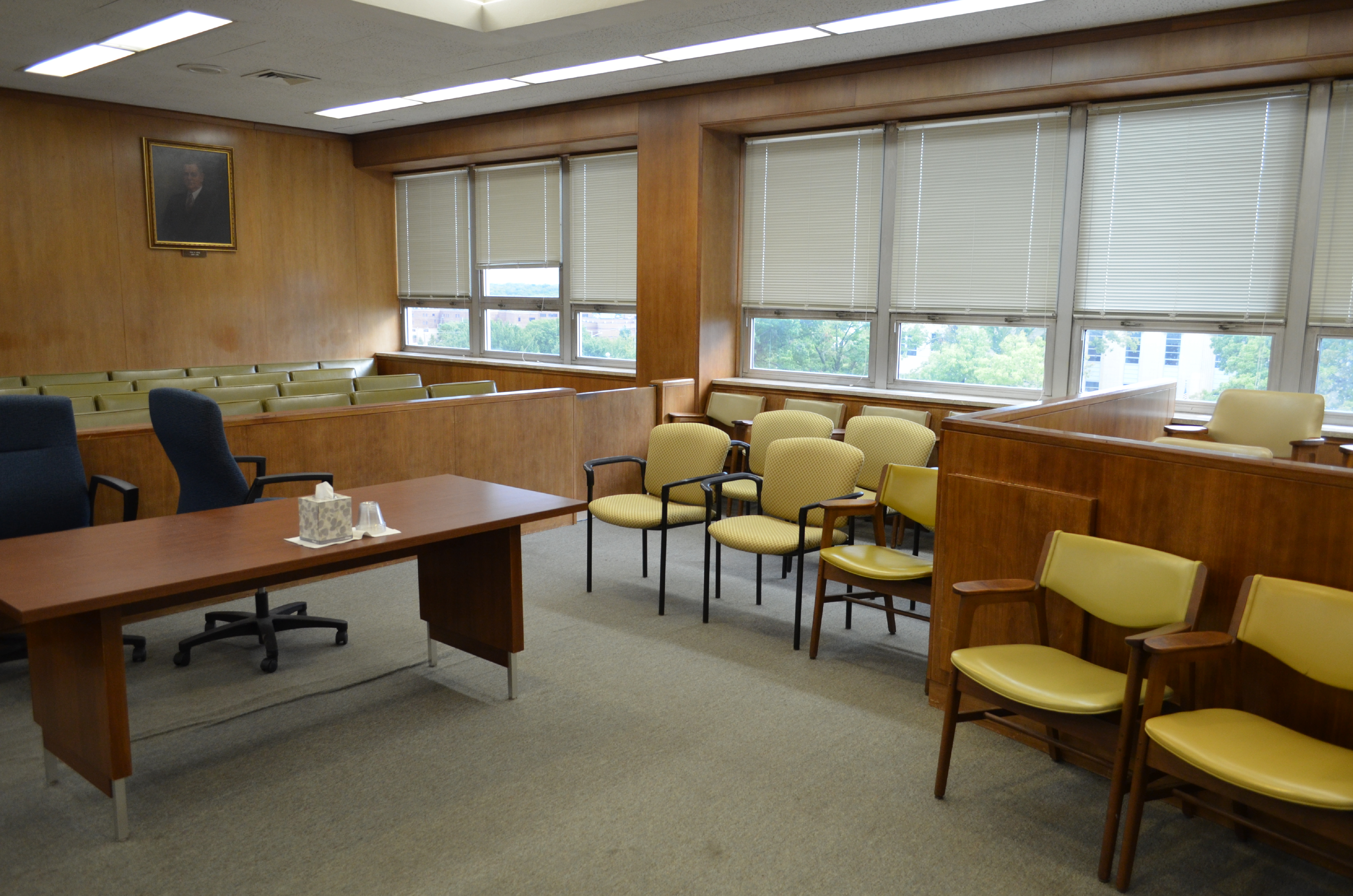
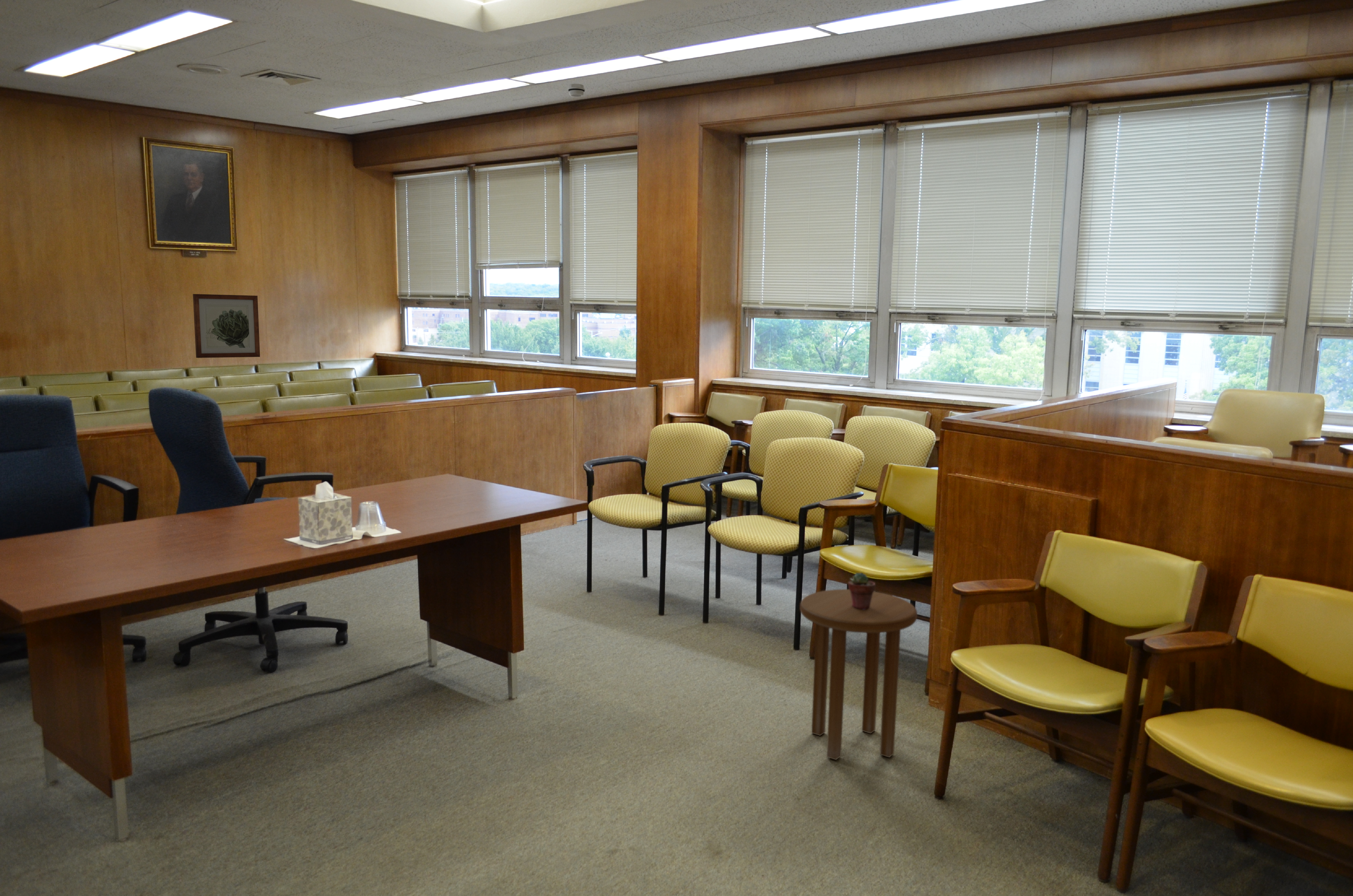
+ potted succulent [848,572,876,610]
+ smoke detector [567,83,585,97]
+ wall art [193,294,260,358]
+ side table [800,589,918,760]
